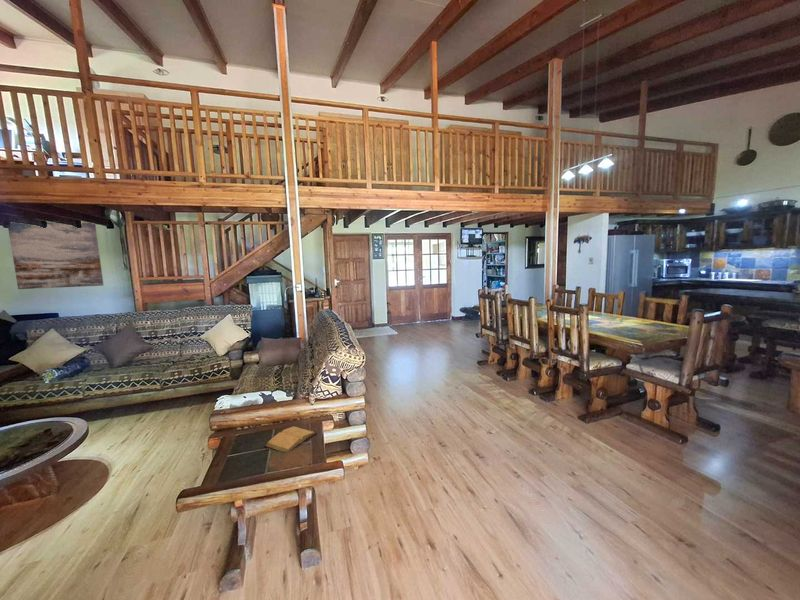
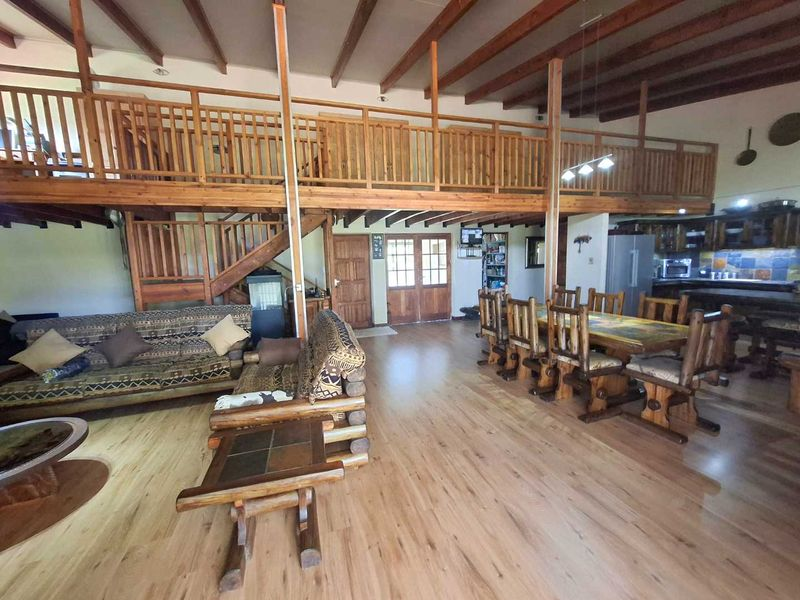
- wall art [7,221,105,290]
- book [263,426,318,453]
